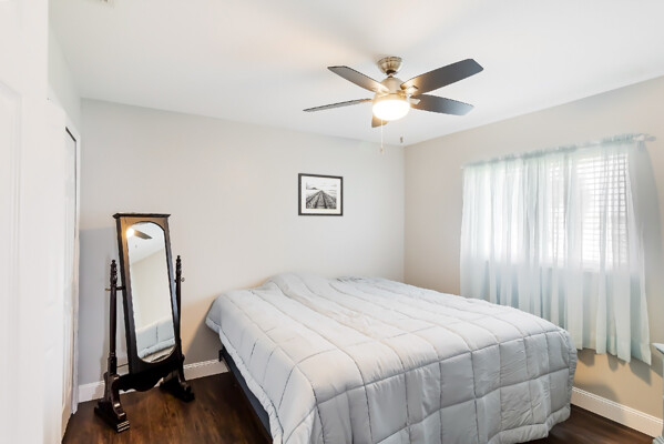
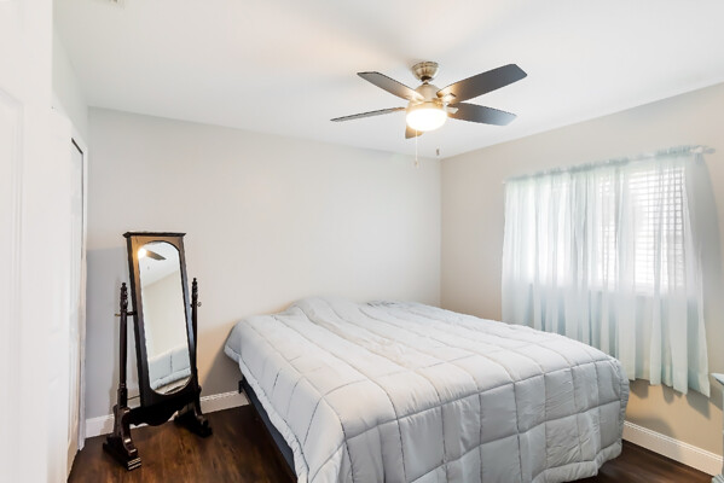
- wall art [297,172,344,218]
